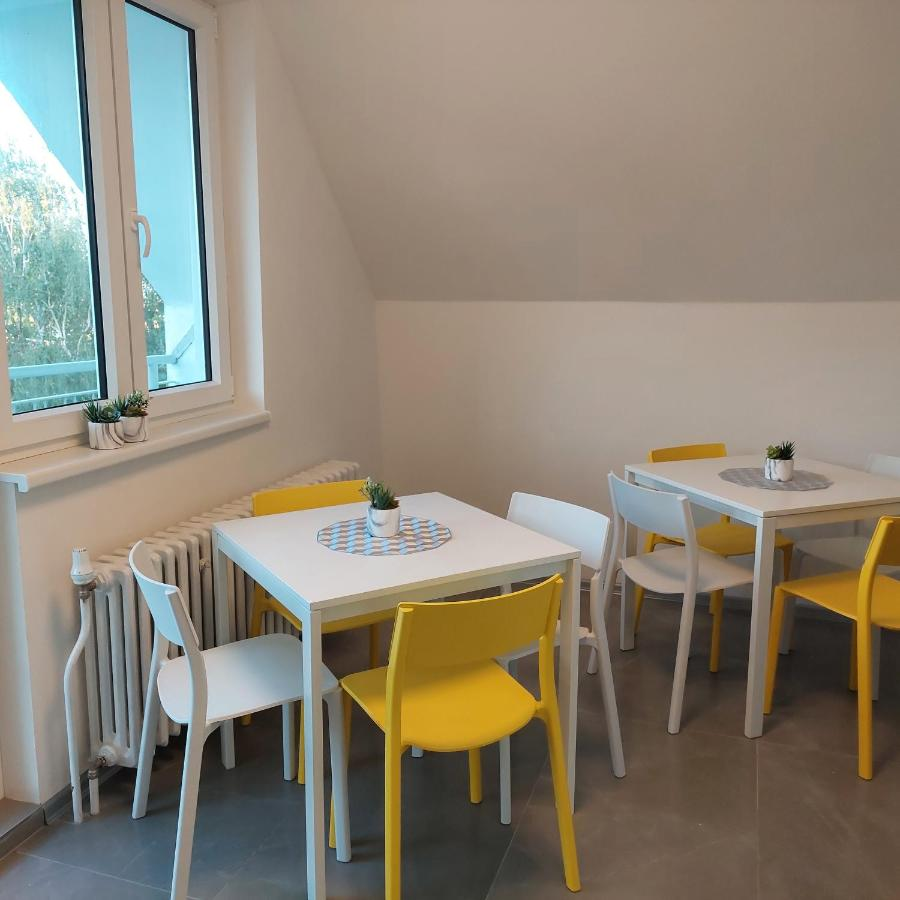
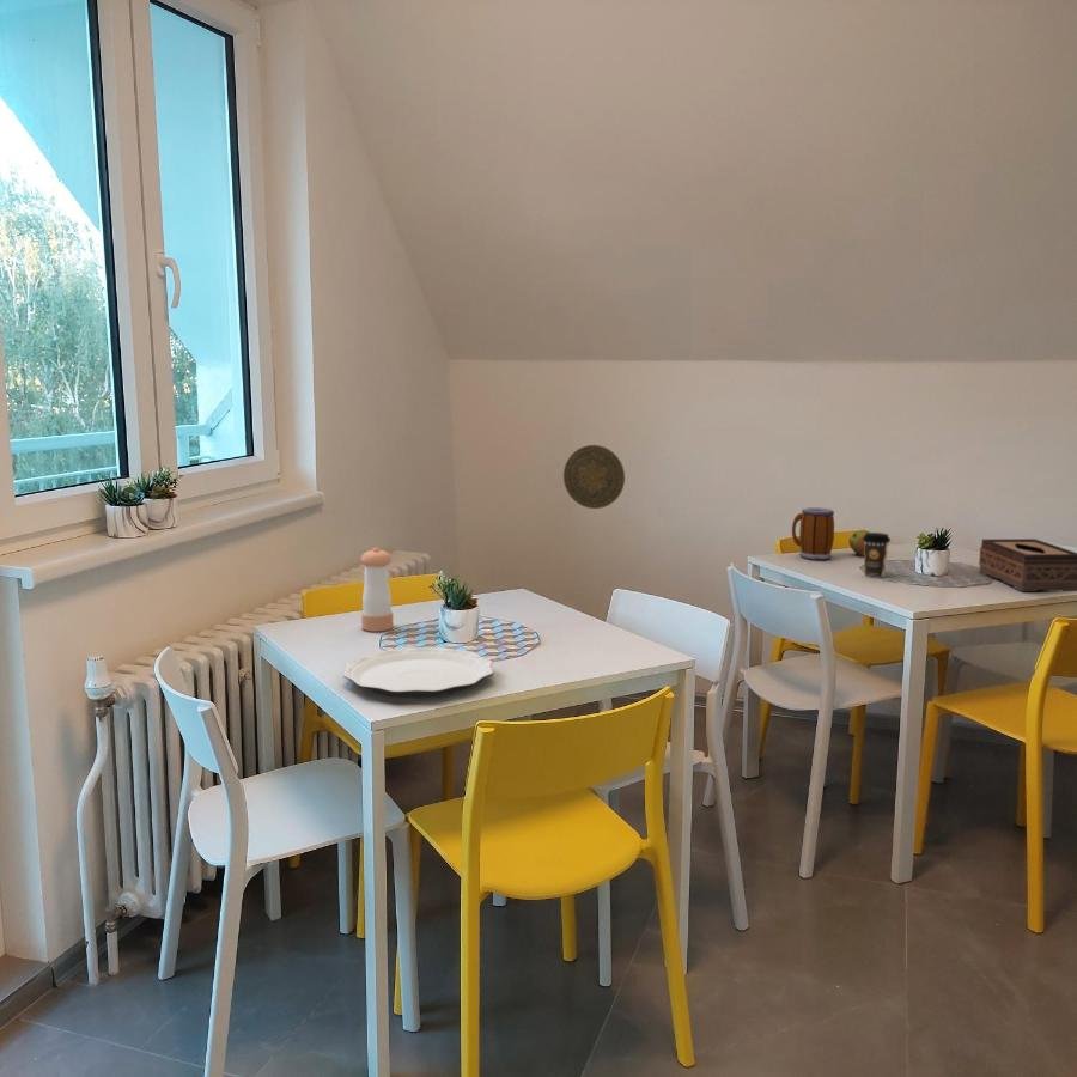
+ decorative plate [562,444,626,510]
+ plate [342,646,494,699]
+ apple [847,529,870,556]
+ tissue box [978,537,1077,592]
+ mug [791,506,835,560]
+ coffee cup [863,531,892,578]
+ pepper shaker [359,547,394,633]
